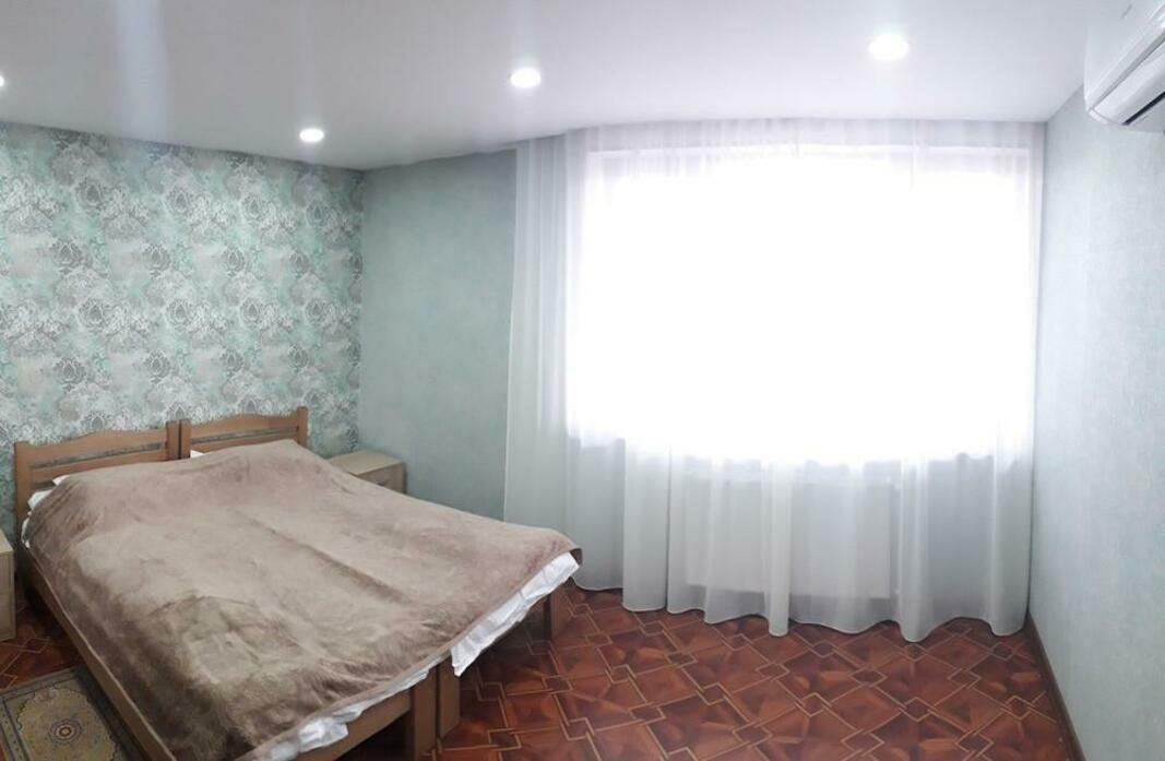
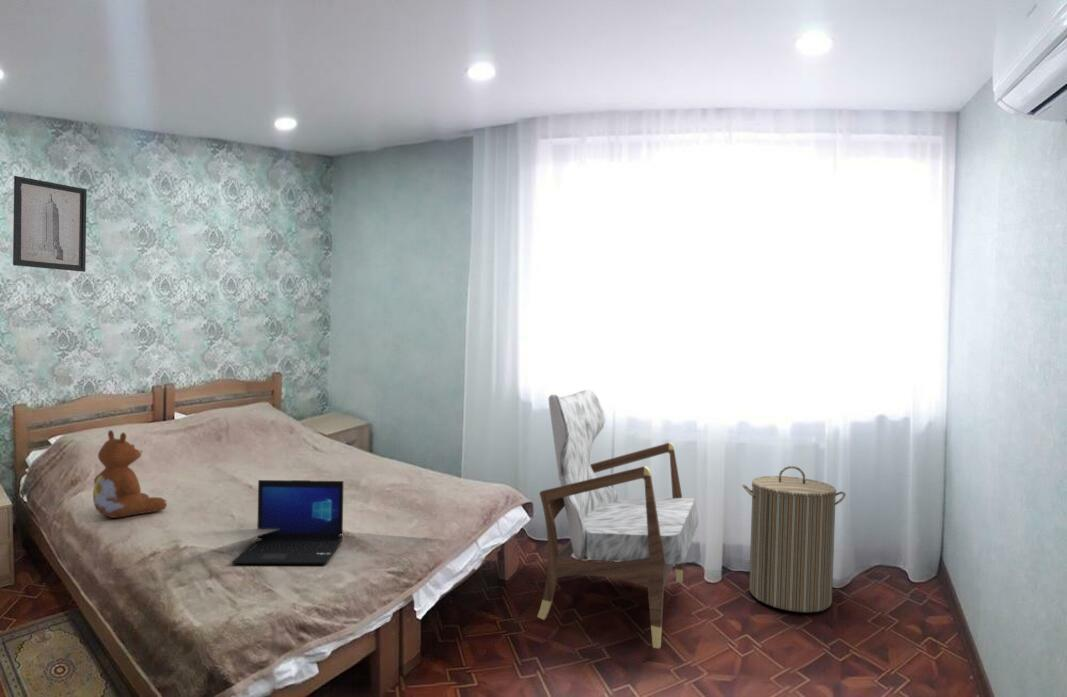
+ laptop [231,479,344,565]
+ laundry hamper [741,465,847,613]
+ wall art [12,175,88,273]
+ armchair [536,389,699,649]
+ teddy bear [92,429,168,519]
